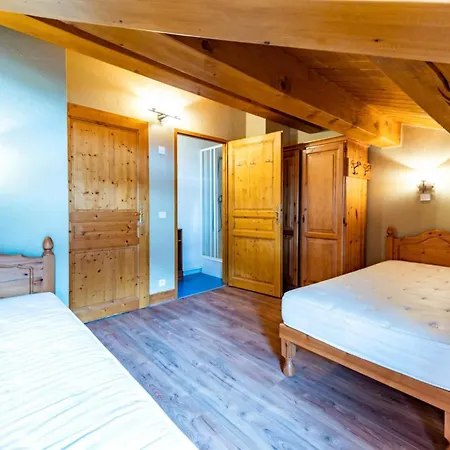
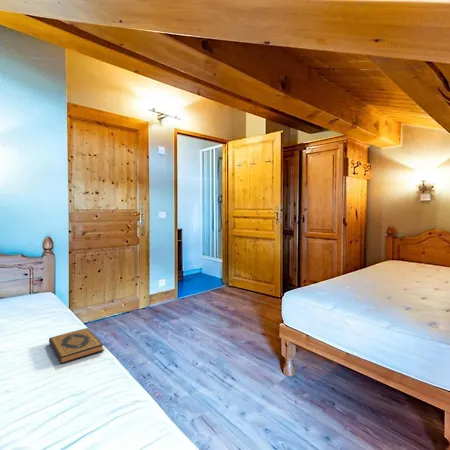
+ hardback book [48,327,105,365]
